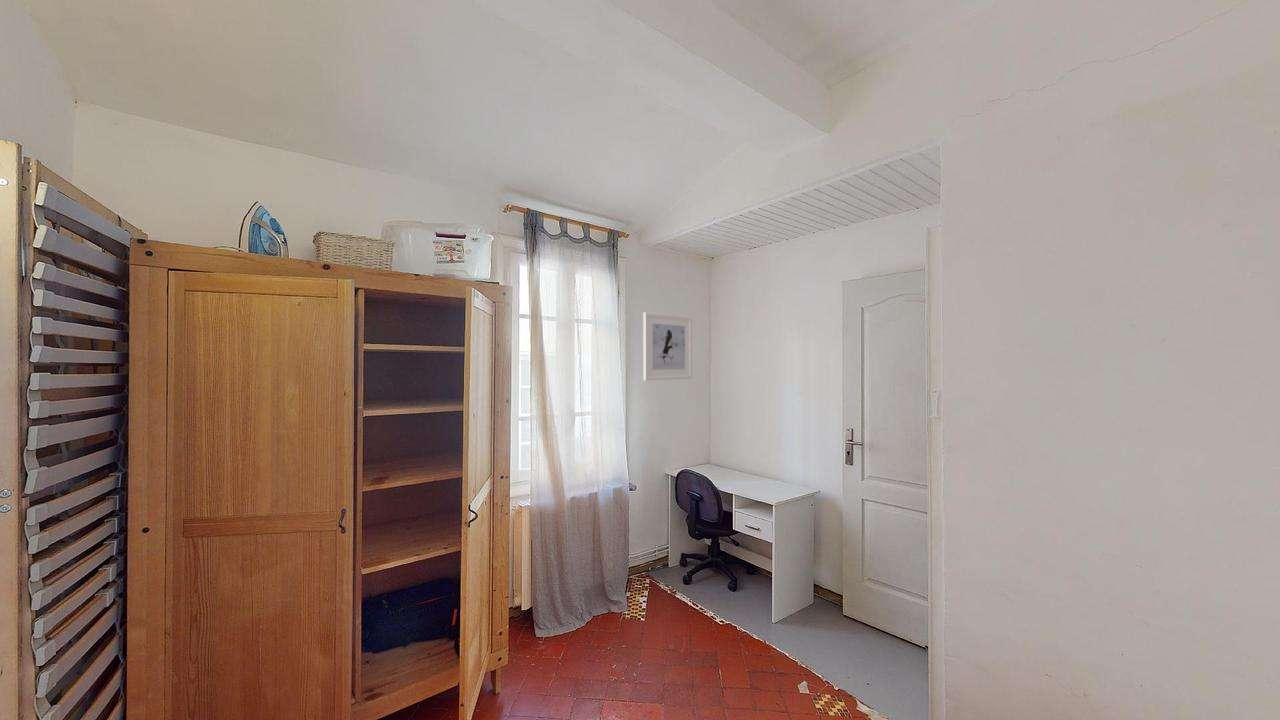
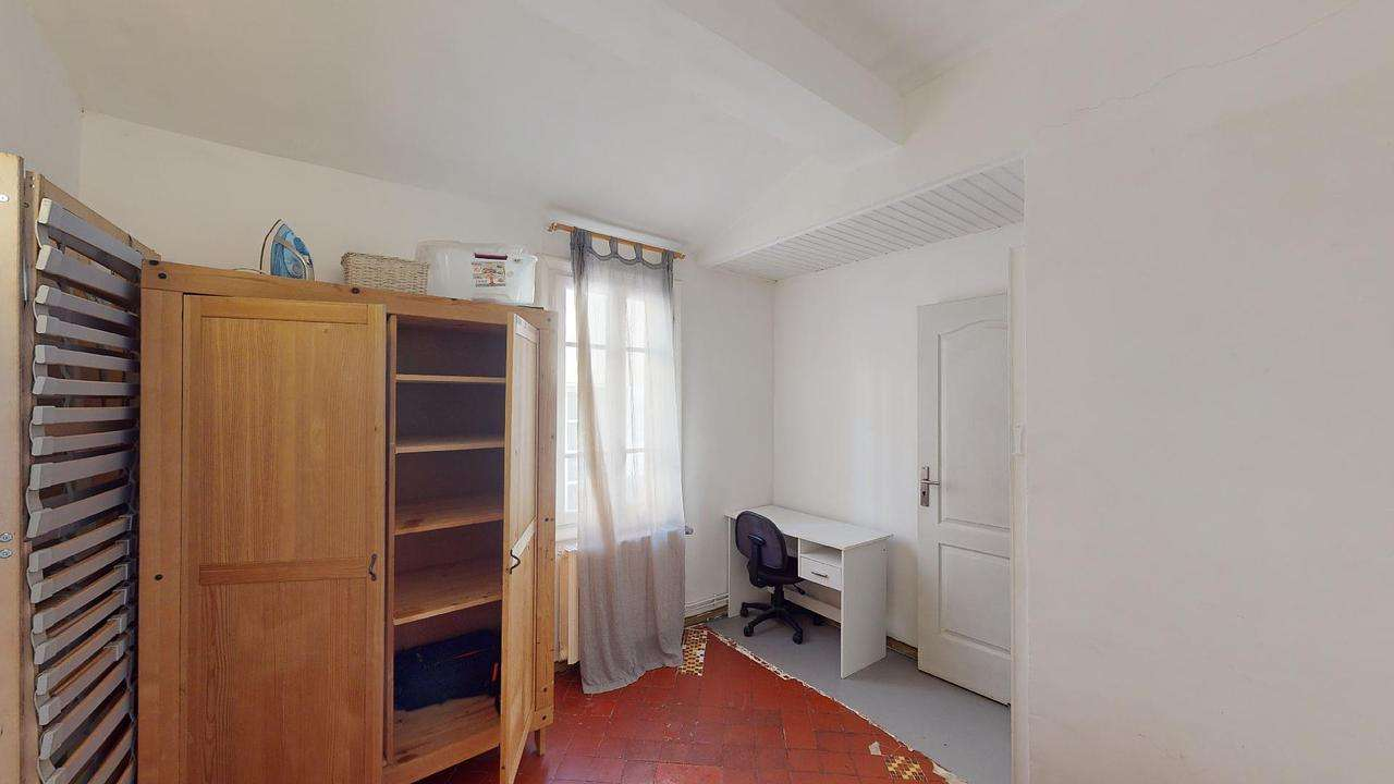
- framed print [642,311,693,381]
